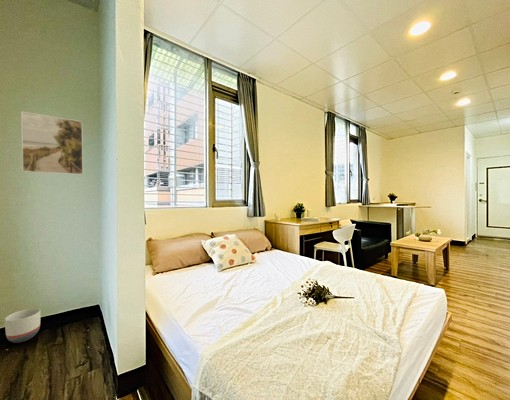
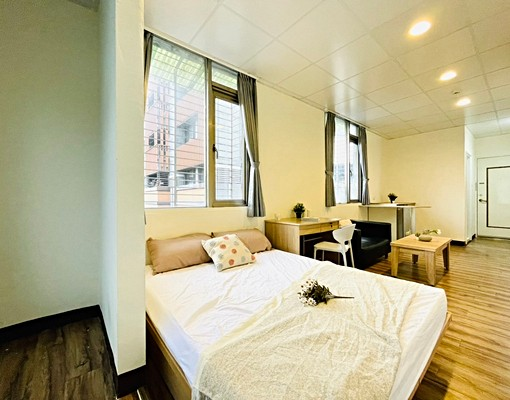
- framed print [20,110,84,176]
- planter [4,307,41,344]
